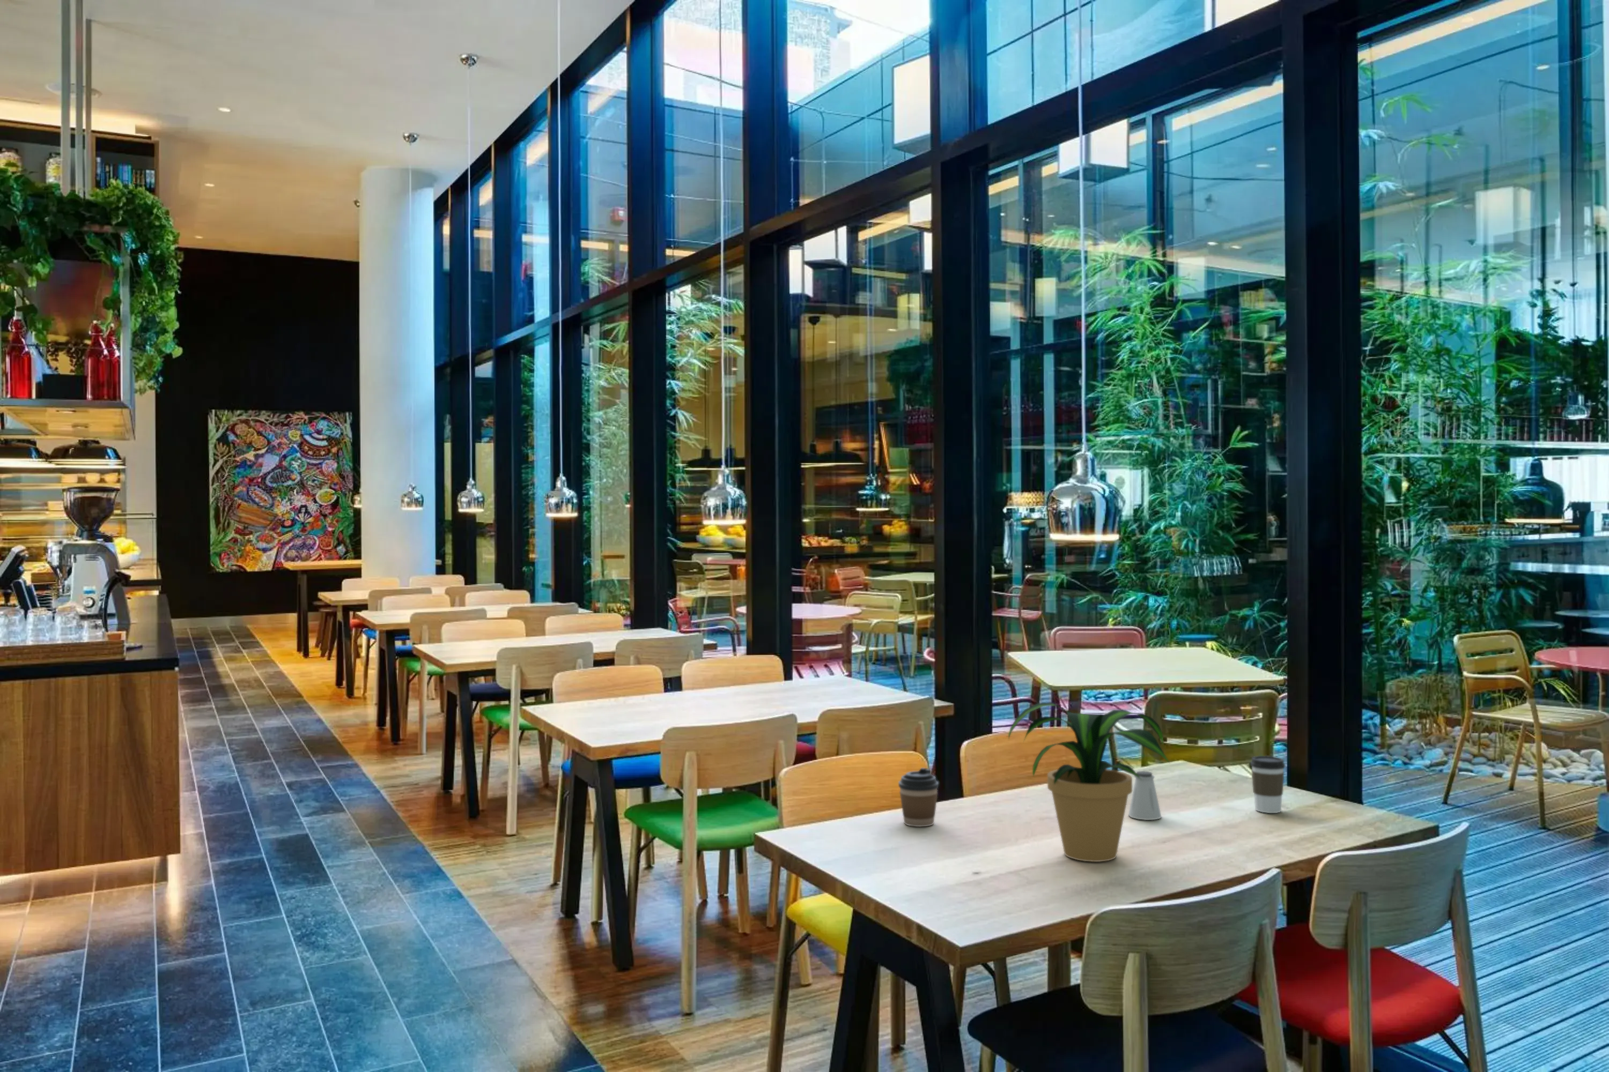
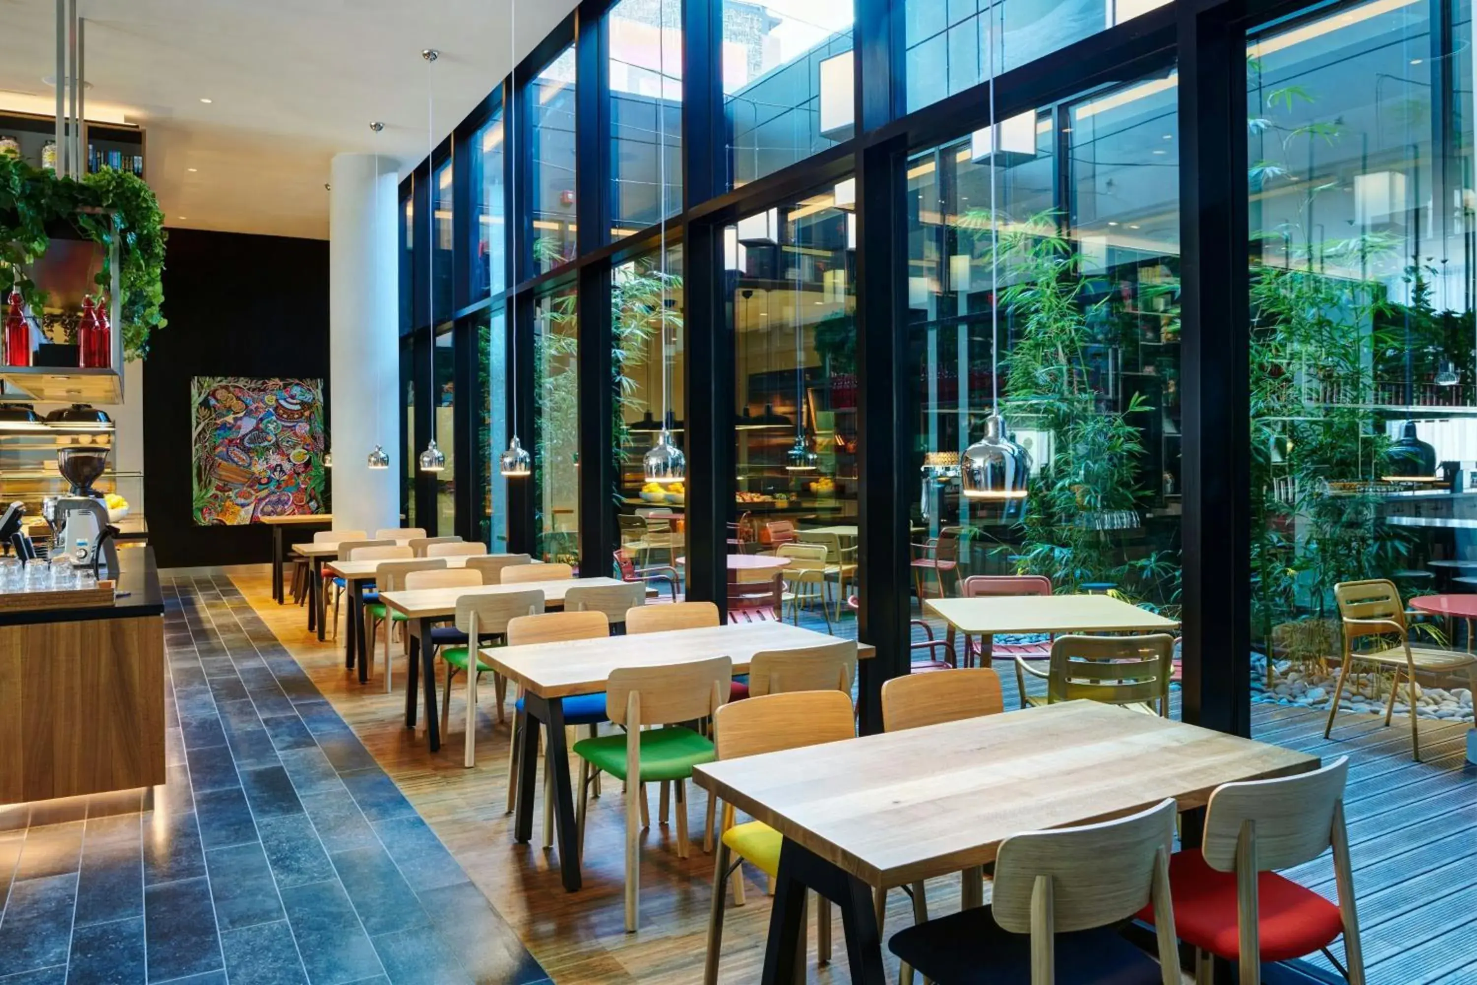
- potted plant [1008,701,1171,863]
- saltshaker [1128,770,1161,821]
- coffee cup [898,767,939,827]
- coffee cup [1250,755,1286,814]
